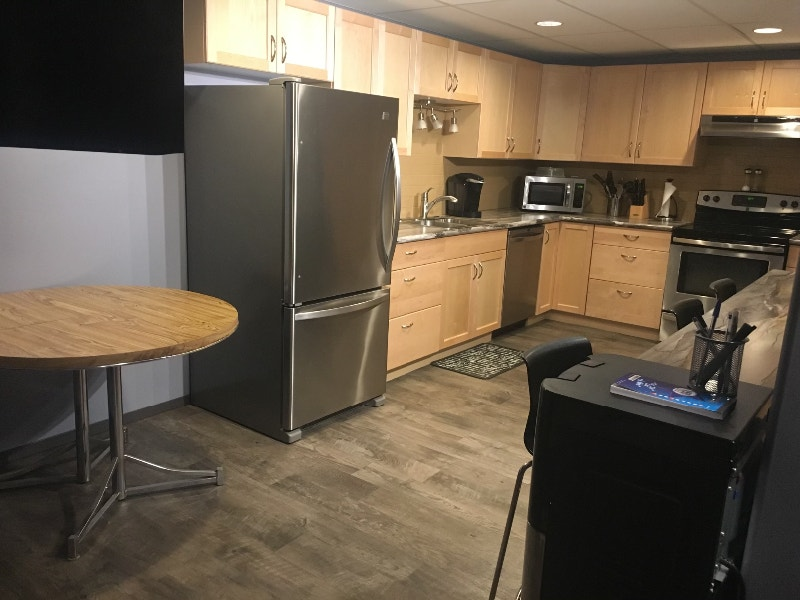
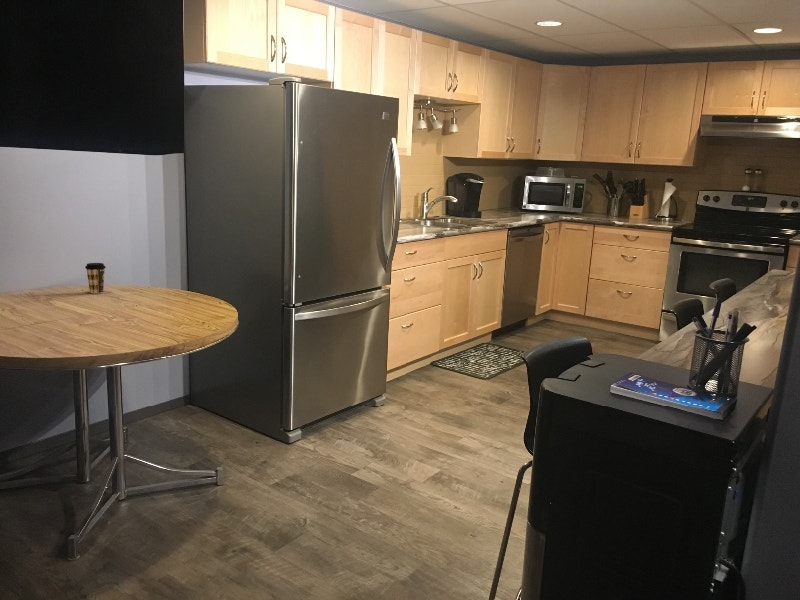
+ coffee cup [84,262,107,295]
